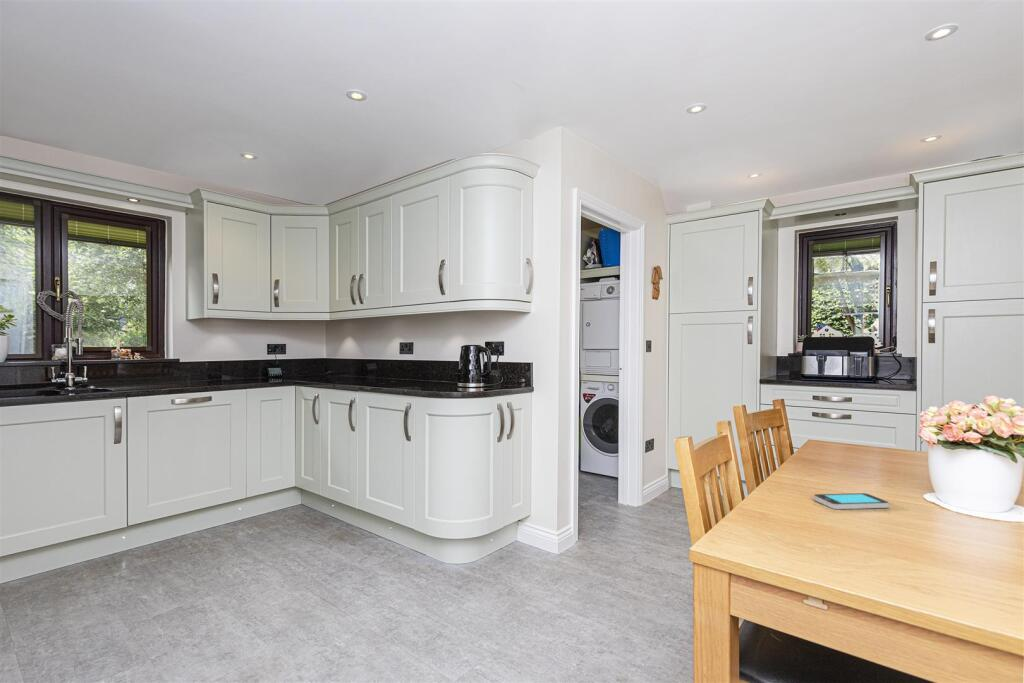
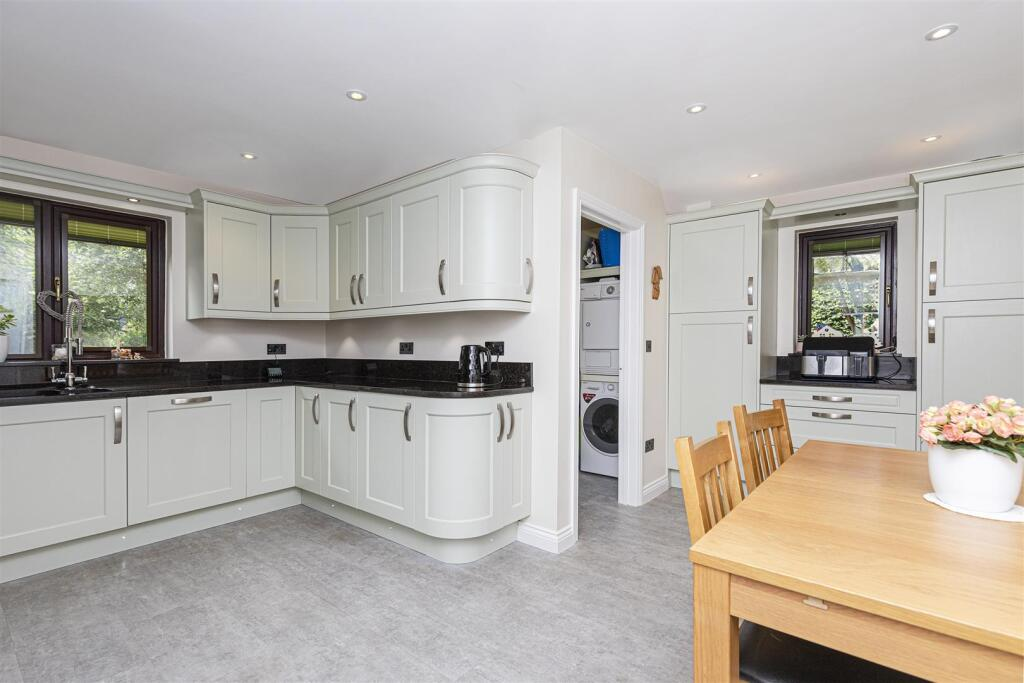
- smartphone [813,492,890,510]
